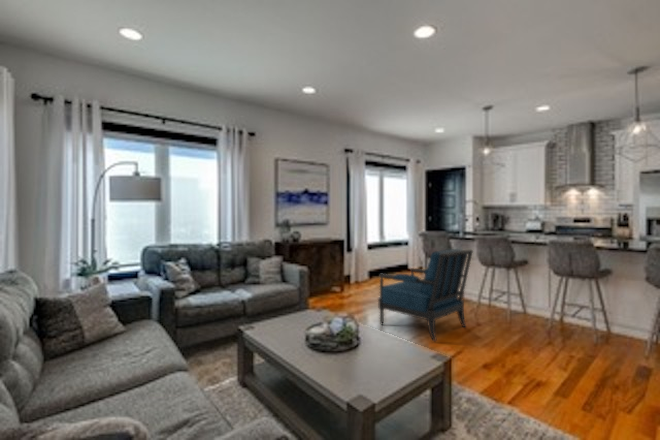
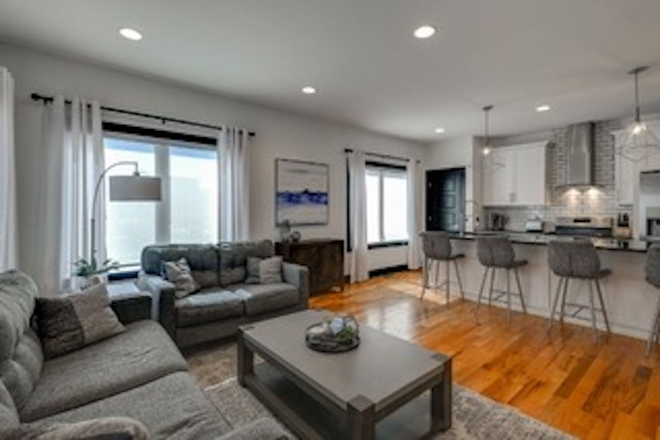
- chair [377,248,474,342]
